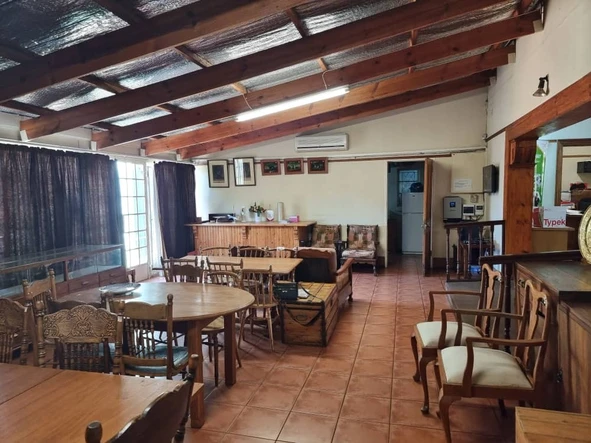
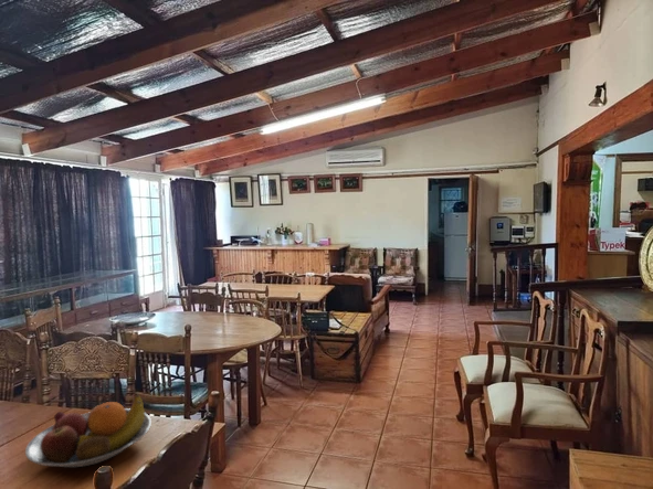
+ fruit bowl [24,394,152,468]
